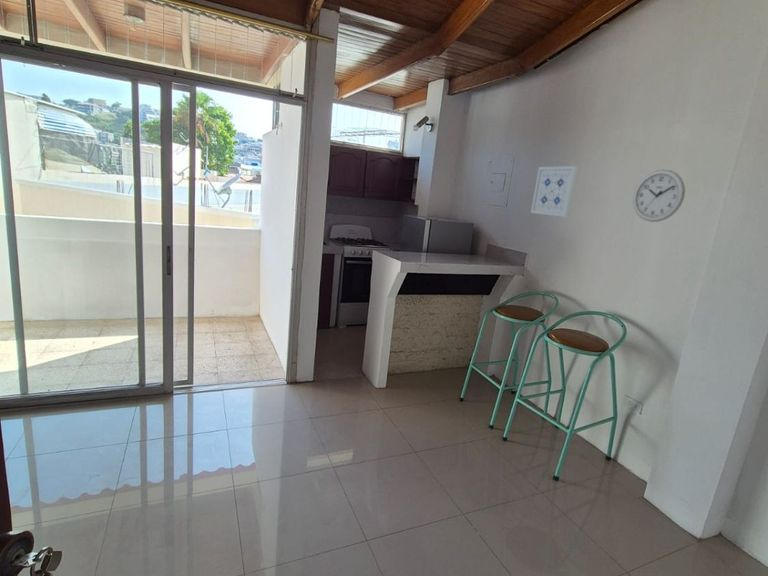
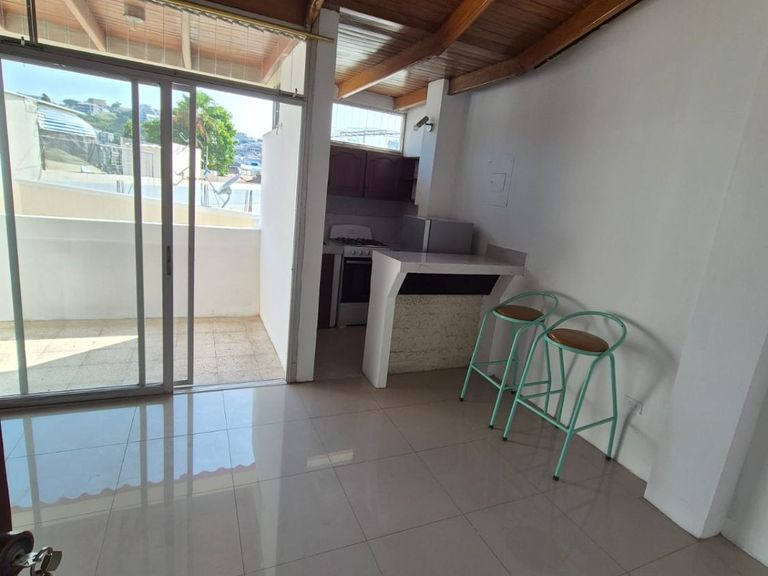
- wall clock [632,168,686,223]
- wall art [530,165,579,218]
